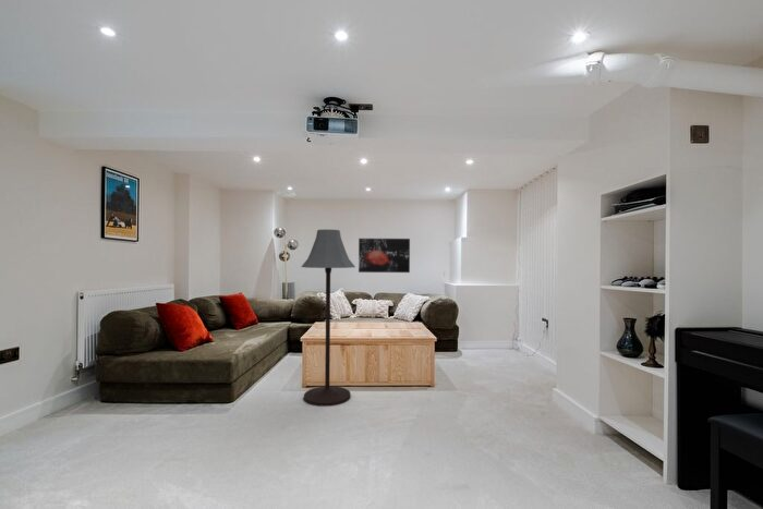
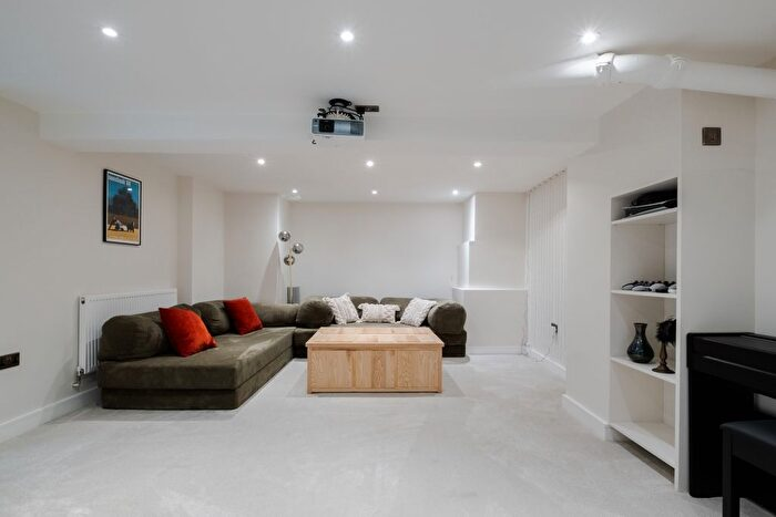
- wall art [358,238,411,274]
- floor lamp [300,229,356,408]
